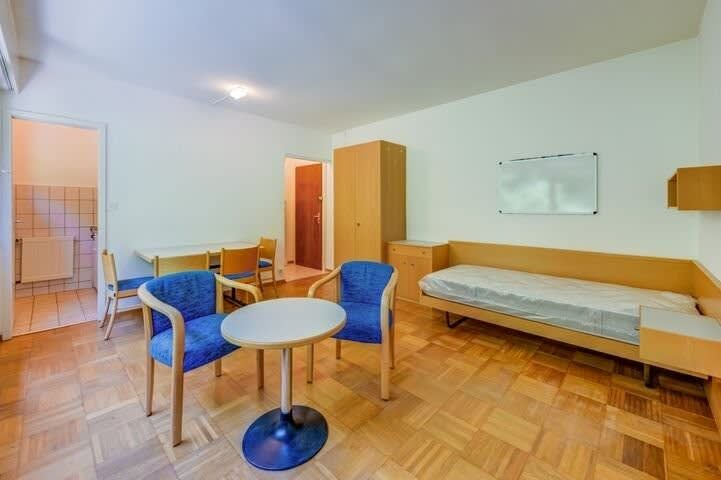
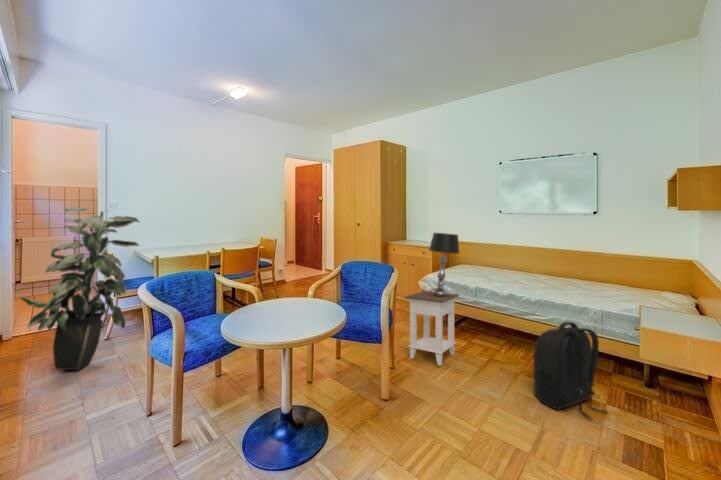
+ backpack [533,321,609,420]
+ table lamp [428,232,460,296]
+ nightstand [404,290,460,367]
+ indoor plant [20,206,141,371]
